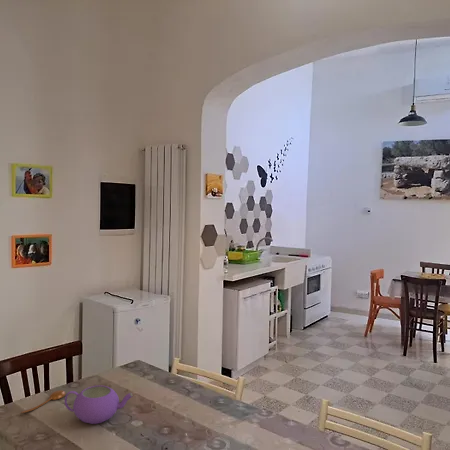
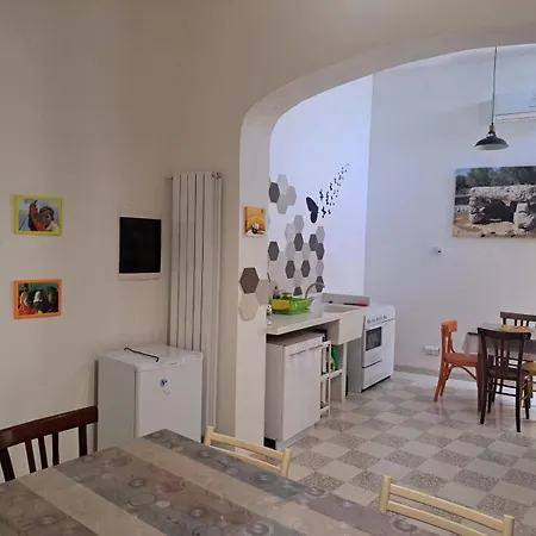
- teapot [64,384,133,425]
- spoon [20,389,67,414]
